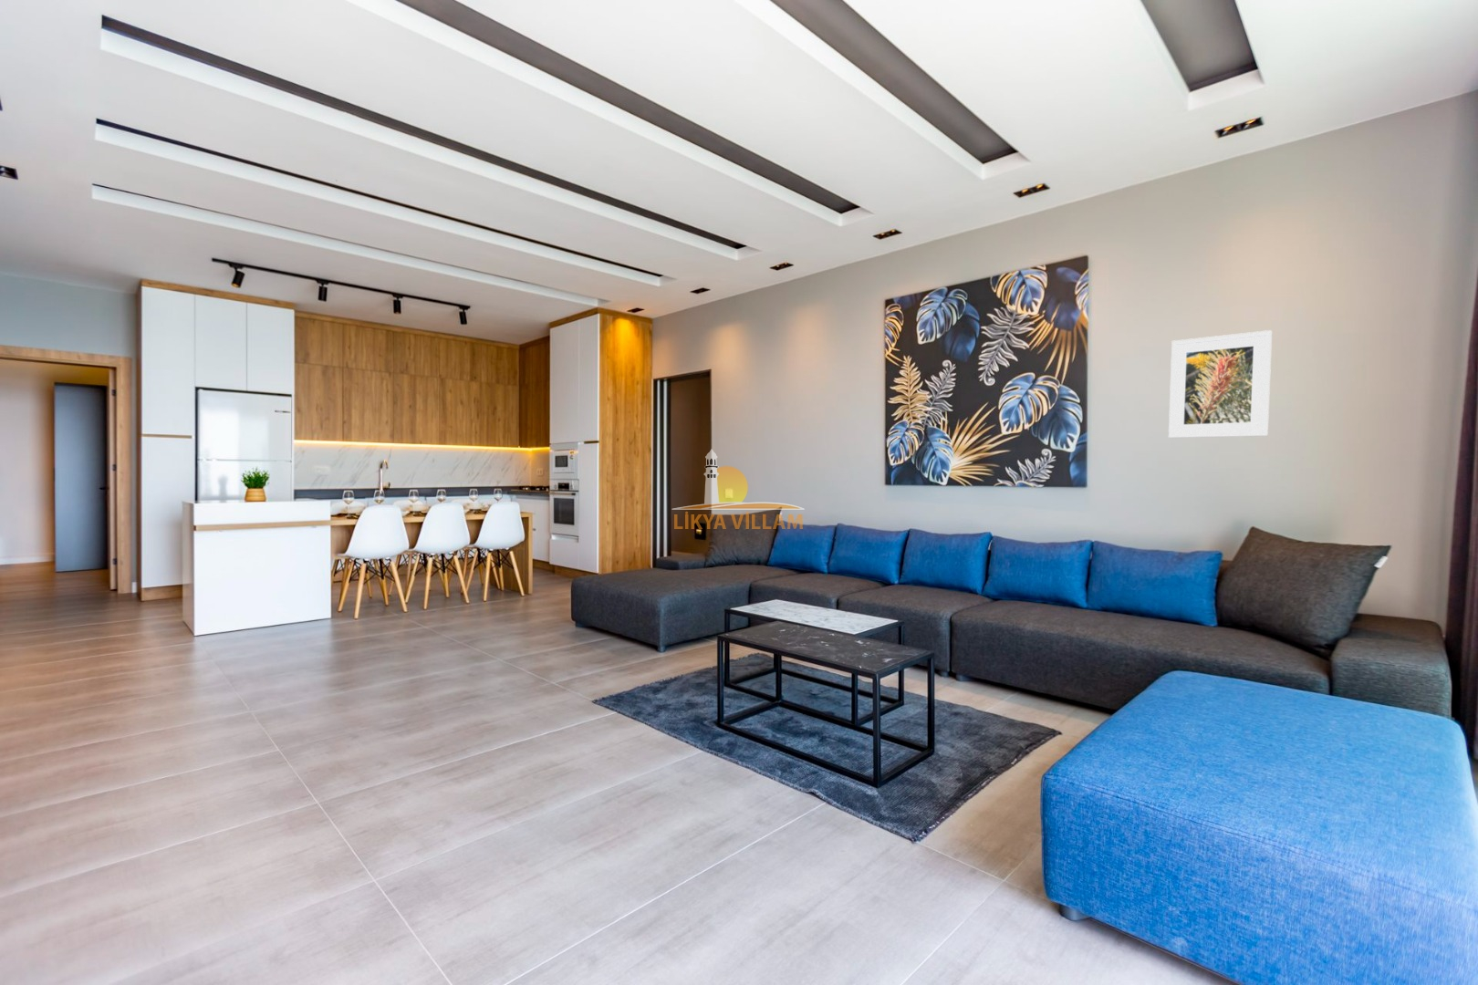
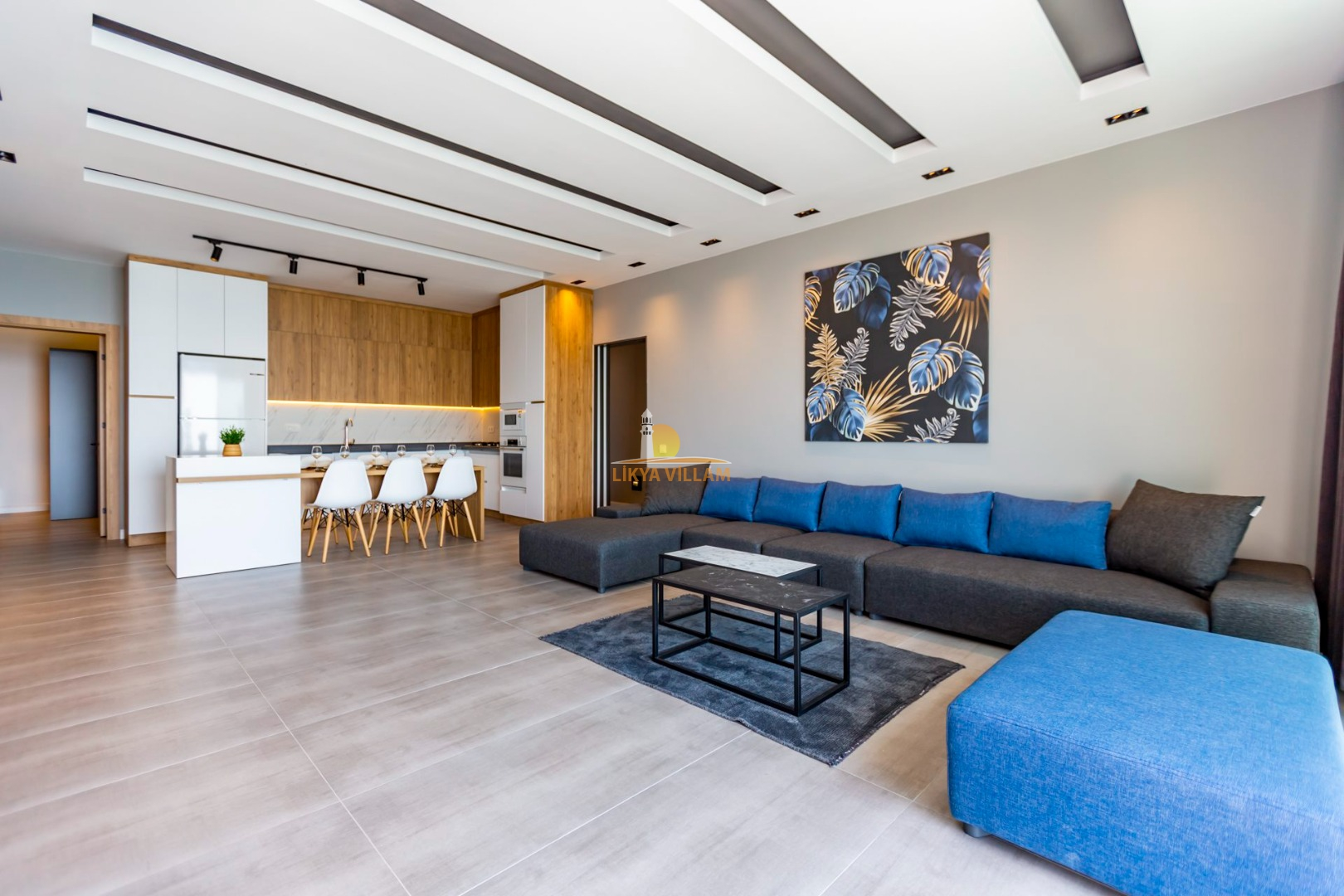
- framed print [1168,329,1272,439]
